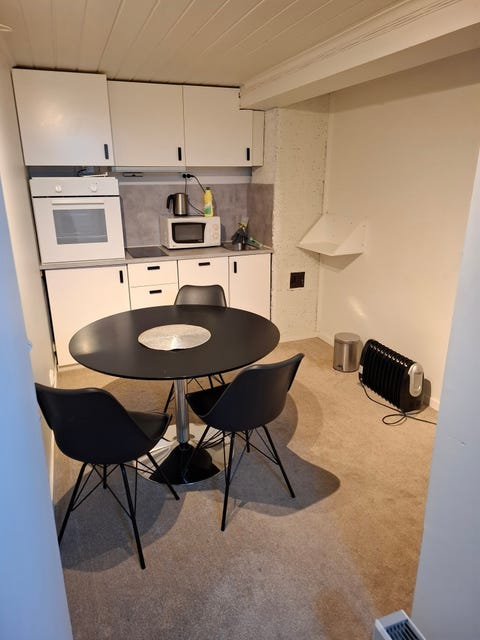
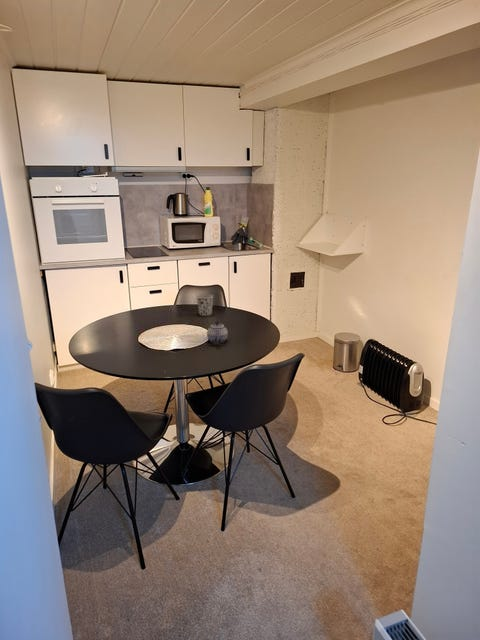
+ cup [195,293,214,317]
+ teapot [206,321,229,345]
